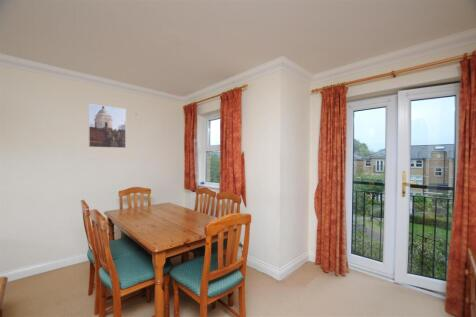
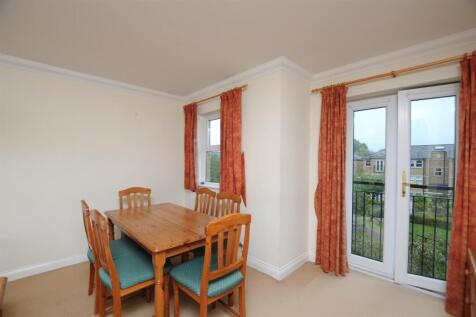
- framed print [87,103,127,149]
